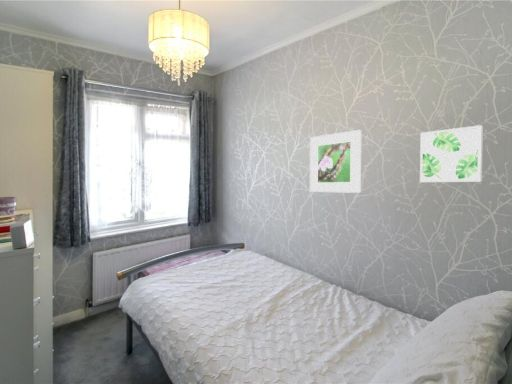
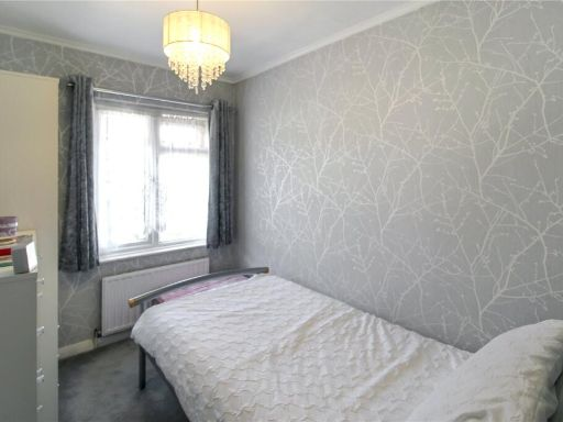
- wall art [419,124,484,183]
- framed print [309,129,362,194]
